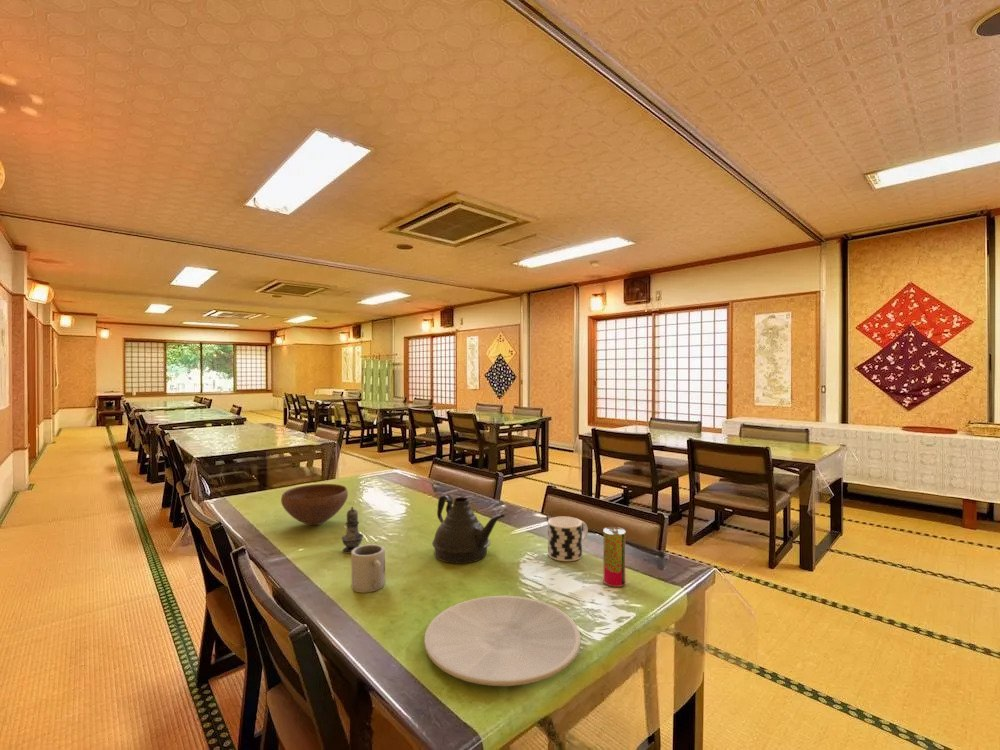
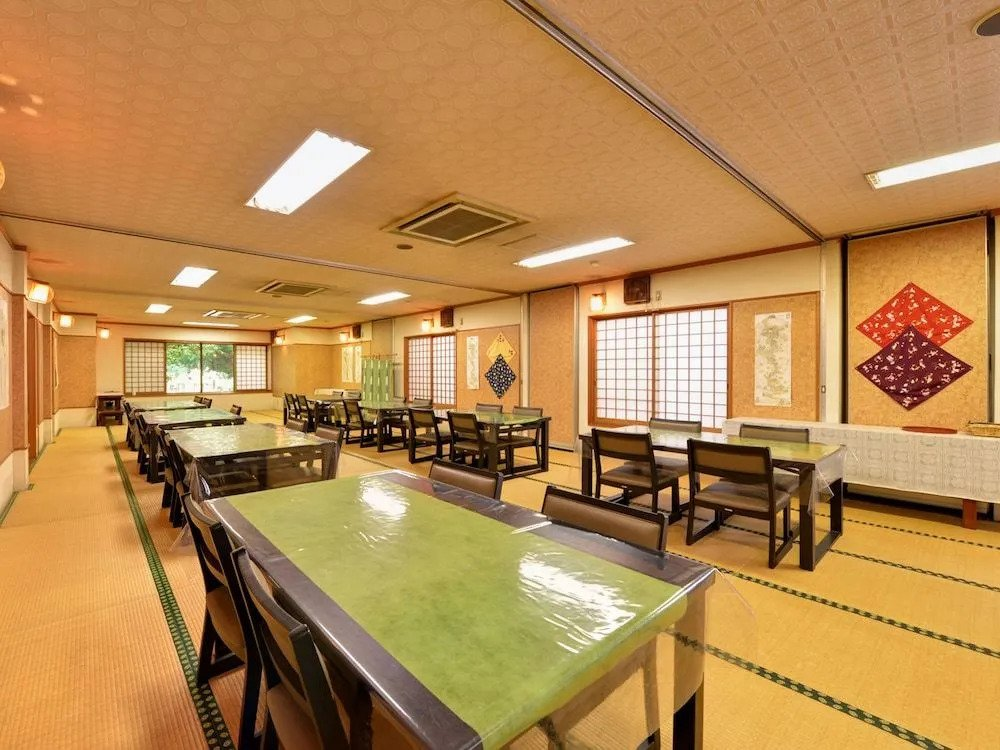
- plate [423,595,582,687]
- bowl [280,483,349,526]
- salt shaker [340,505,364,554]
- cup [547,516,589,562]
- cup [350,543,386,594]
- beverage can [602,526,627,588]
- teapot [431,493,506,565]
